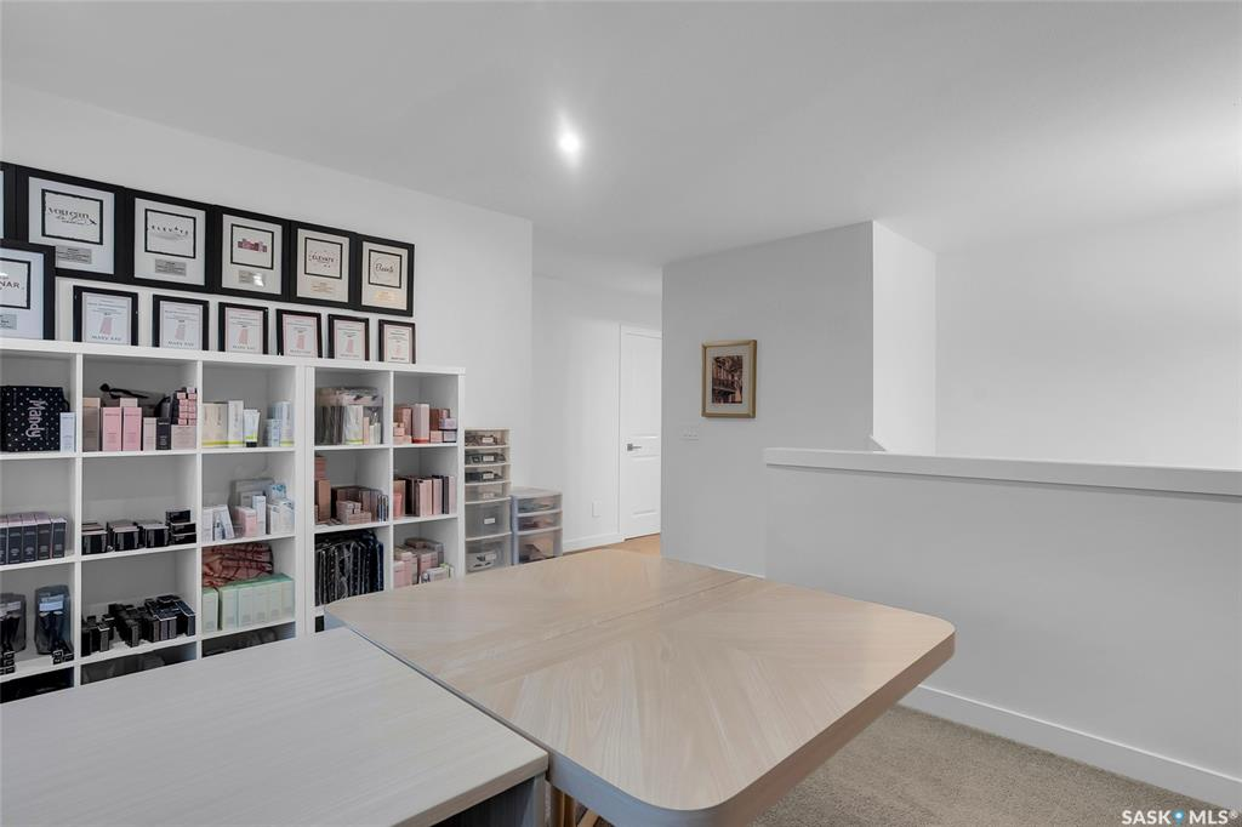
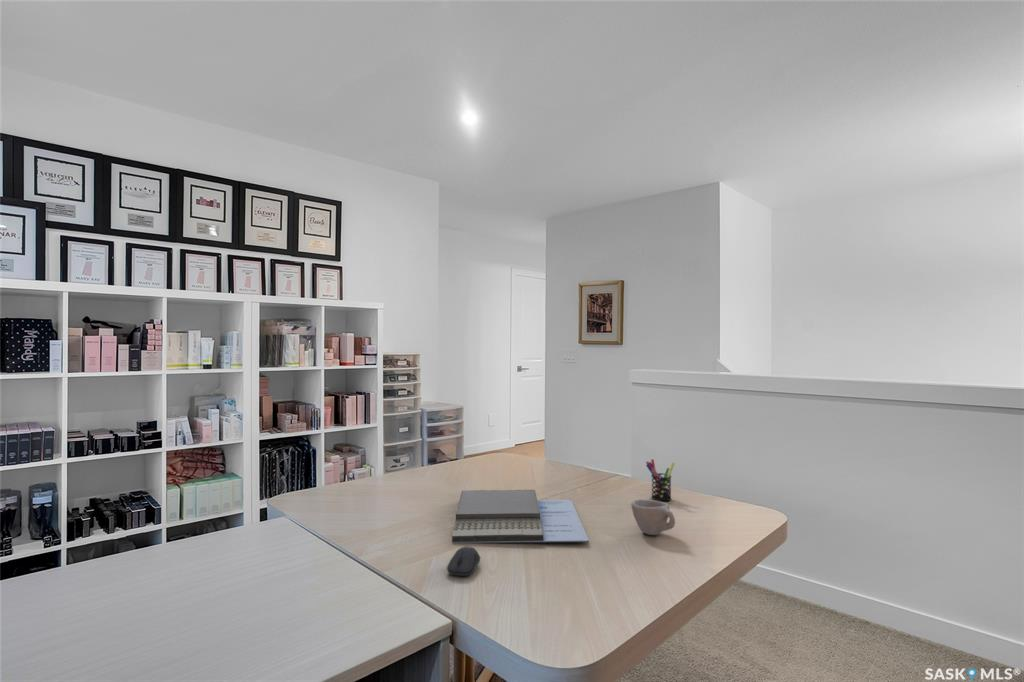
+ notebook [451,489,590,544]
+ pen holder [645,458,676,502]
+ computer mouse [446,545,481,577]
+ cup [630,498,676,536]
